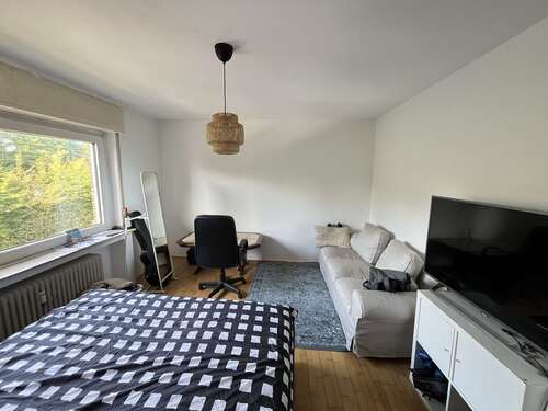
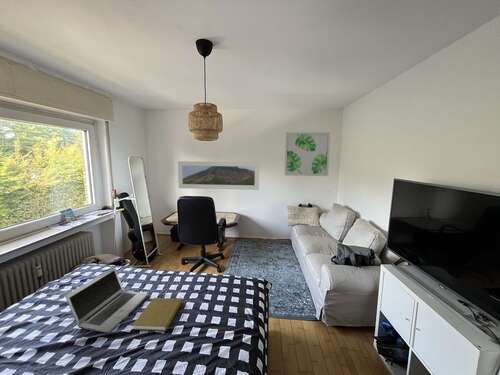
+ book [131,297,183,332]
+ wall art [284,131,331,177]
+ laptop [64,266,150,334]
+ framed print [177,160,260,191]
